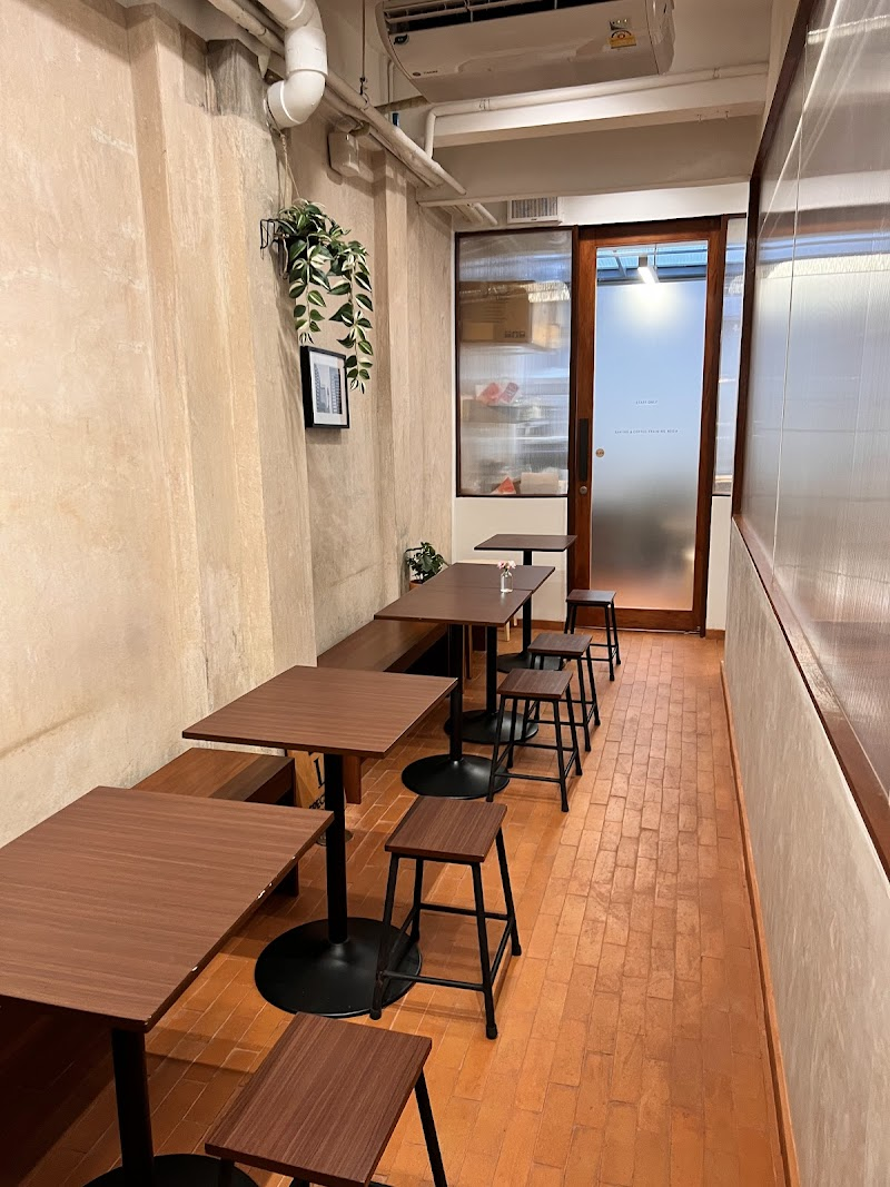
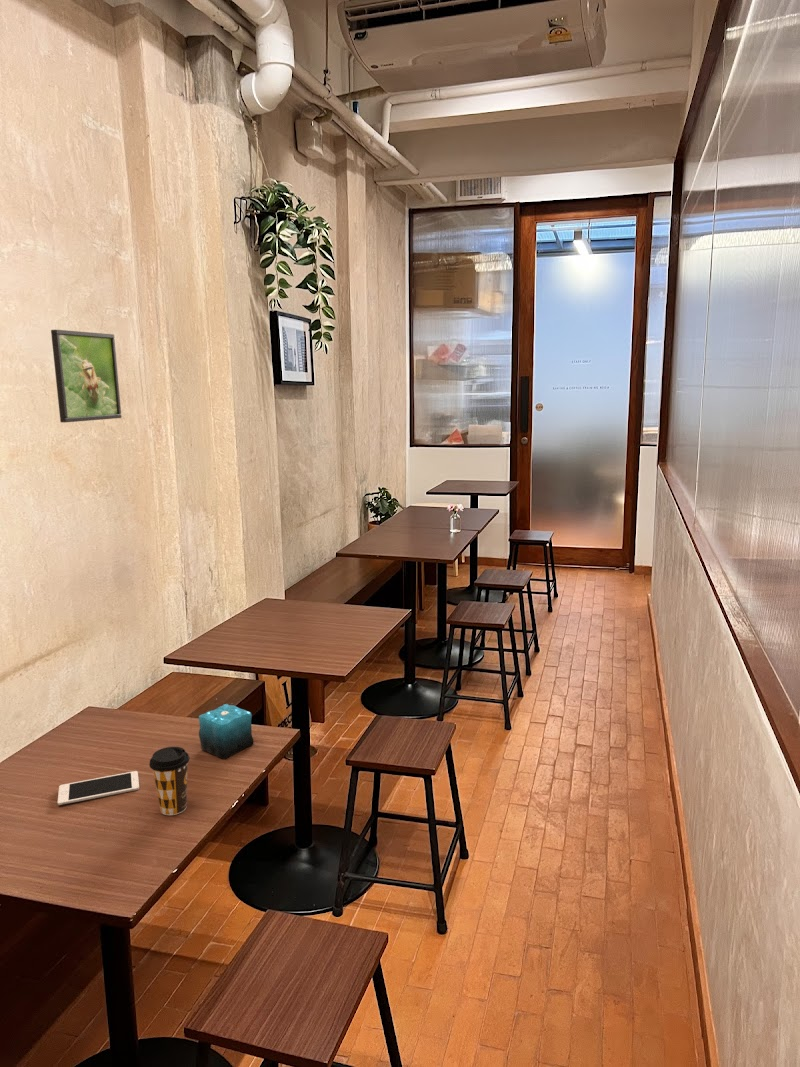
+ cell phone [57,770,140,806]
+ coffee cup [148,746,191,816]
+ candle [198,698,255,760]
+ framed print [50,329,122,423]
